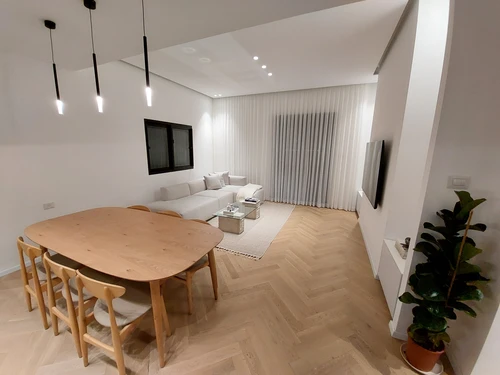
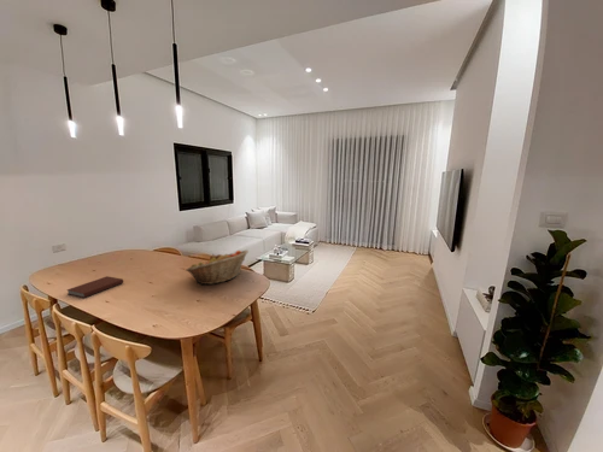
+ book [65,275,124,299]
+ fruit basket [185,250,250,286]
